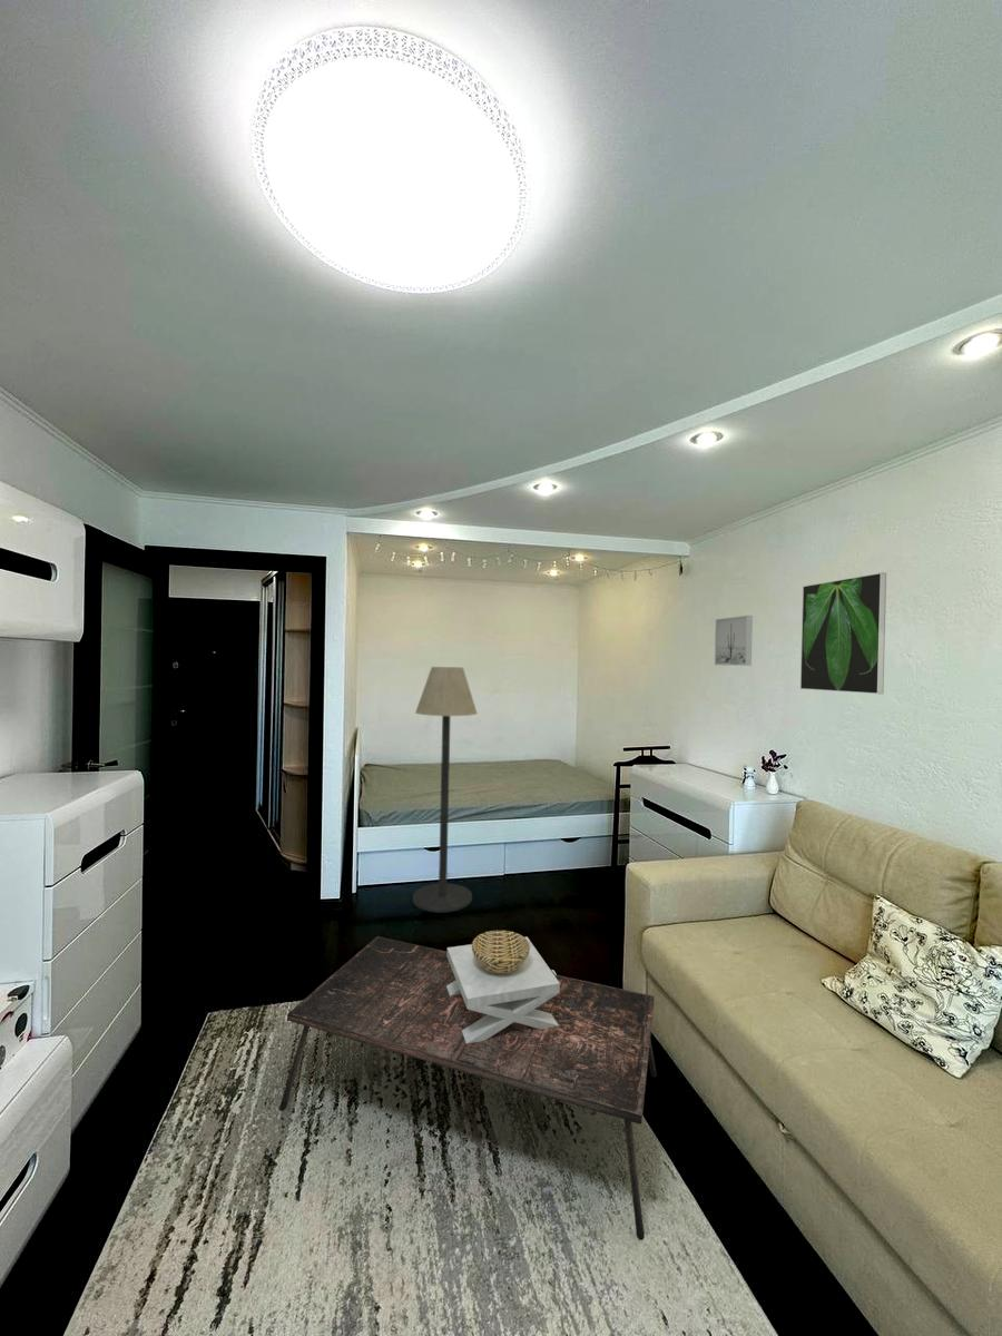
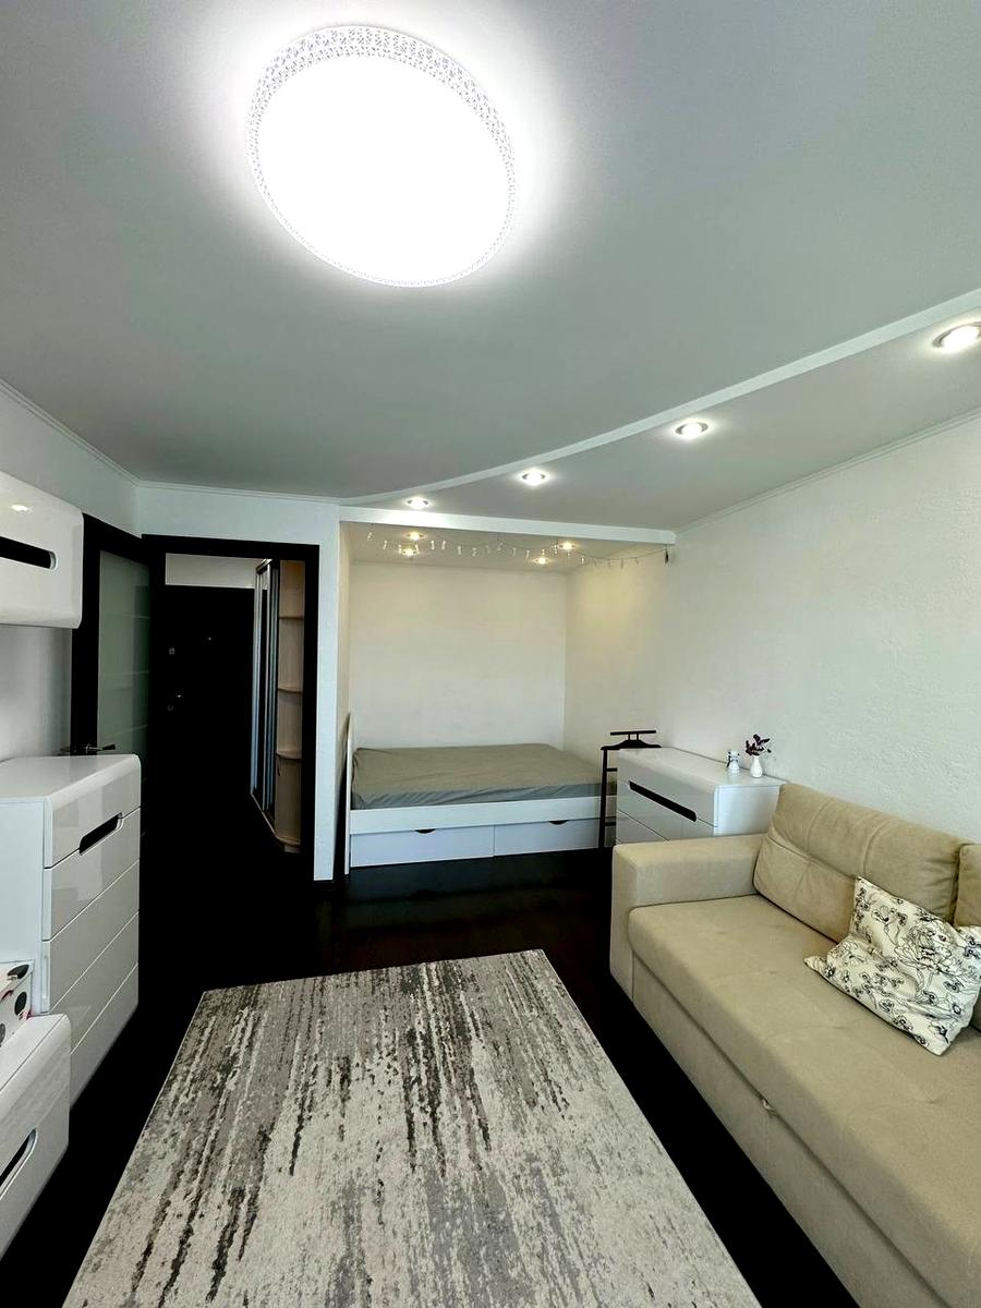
- coffee table [278,935,658,1241]
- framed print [799,571,887,695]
- decorative bowl [446,930,560,1043]
- floor lamp [411,666,478,913]
- wall art [714,615,754,667]
